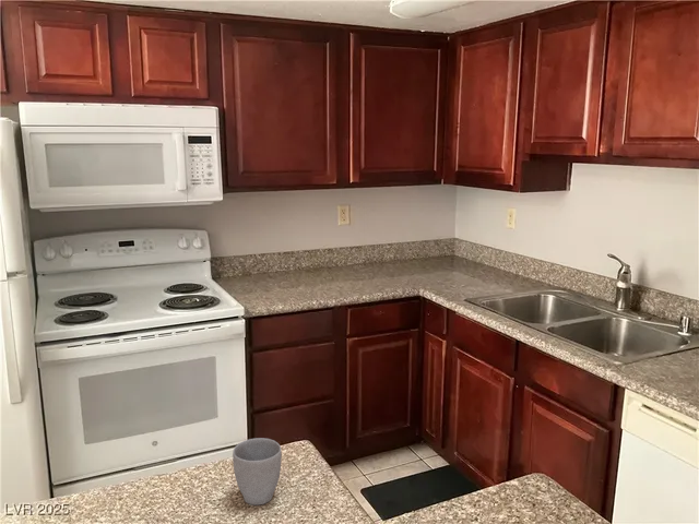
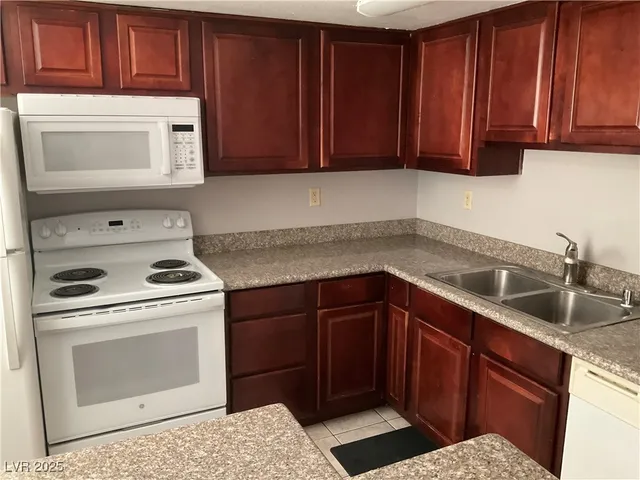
- mug [232,437,283,507]
